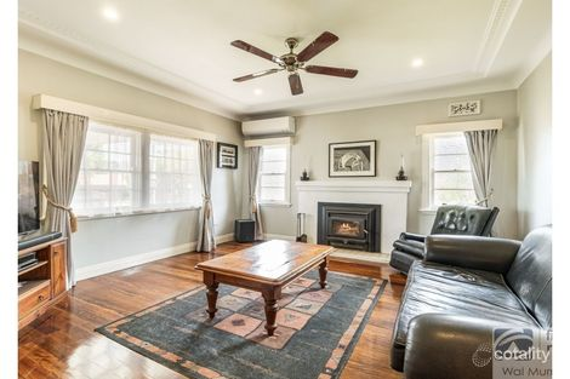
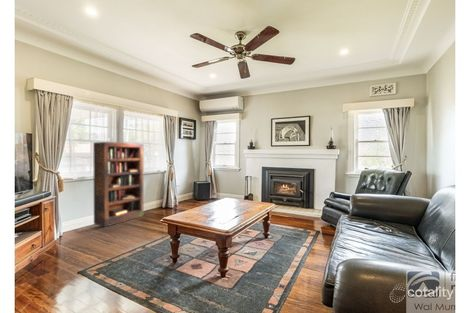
+ bookcase [92,141,145,228]
